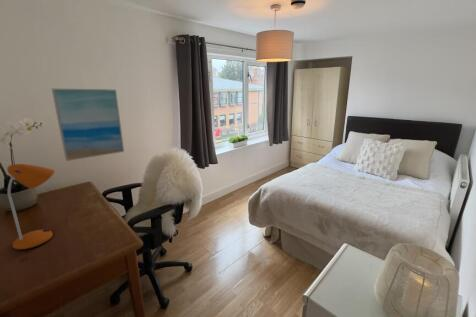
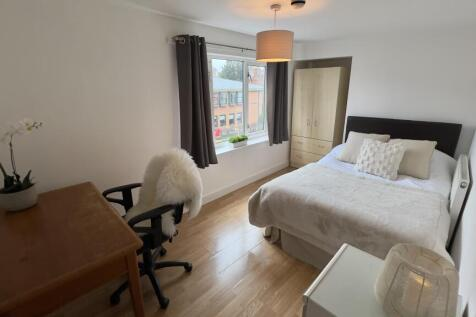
- wall art [51,88,125,162]
- desk lamp [6,163,56,251]
